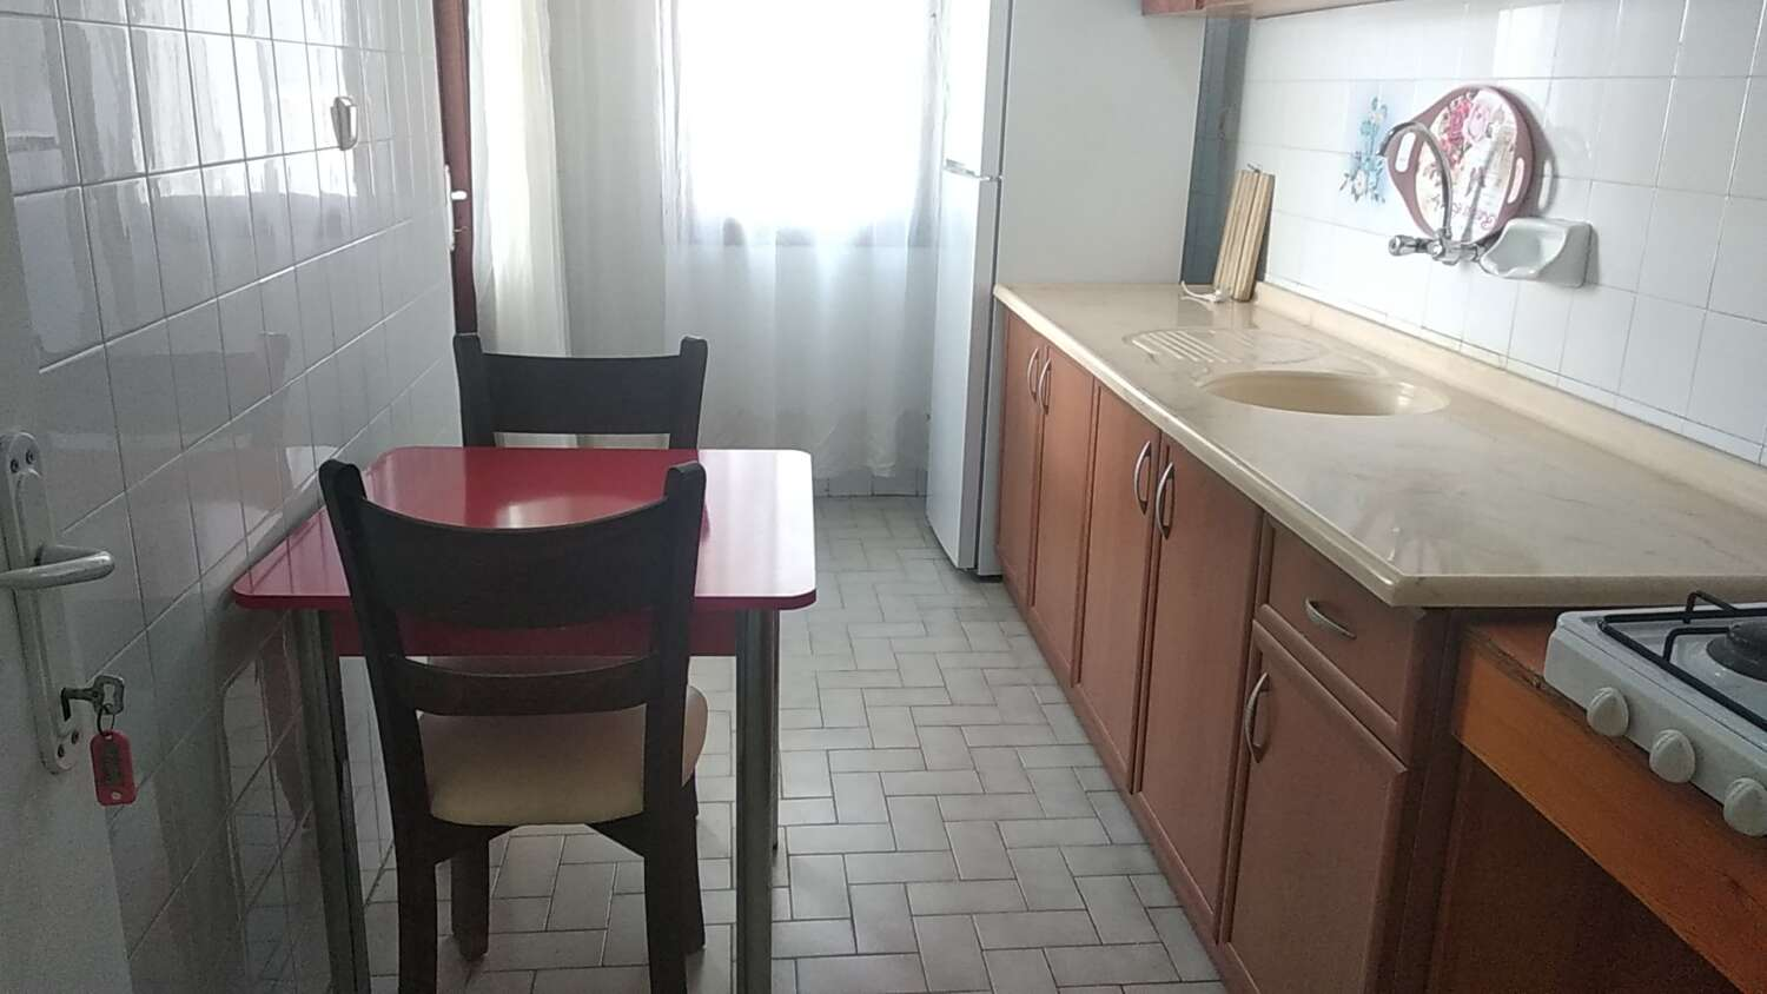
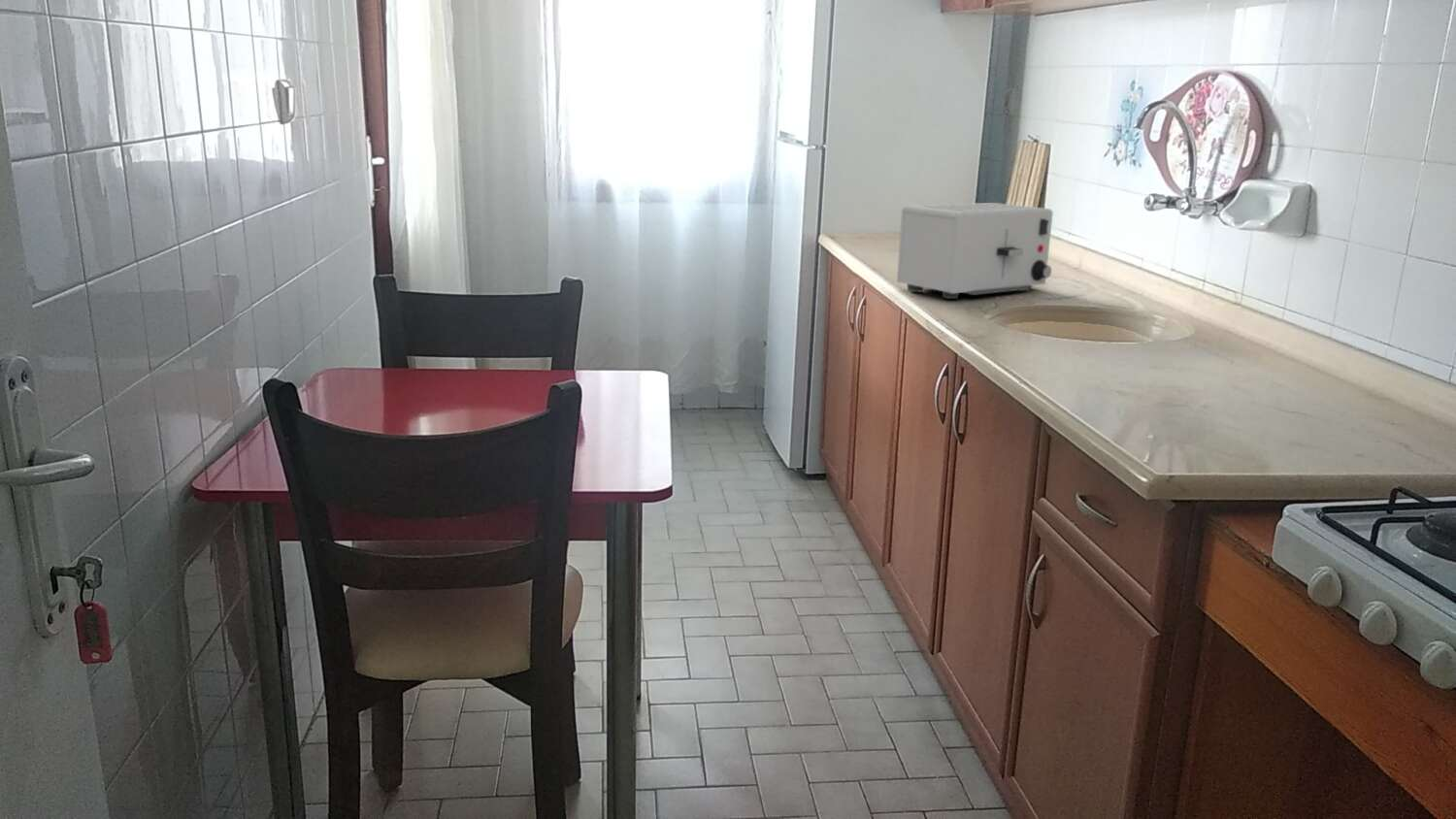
+ toaster [896,202,1054,300]
